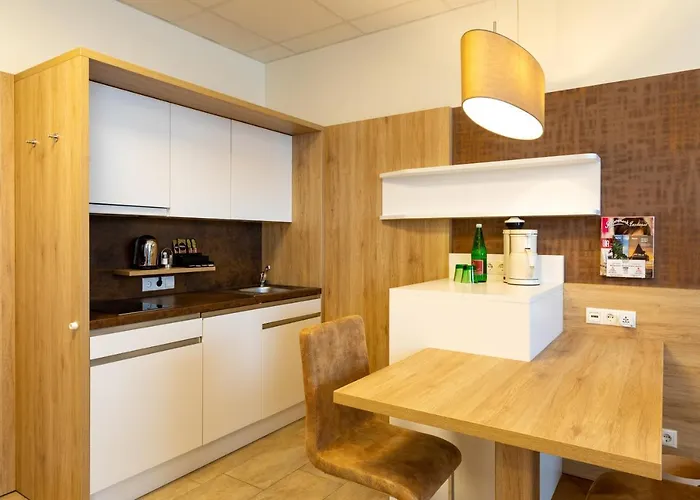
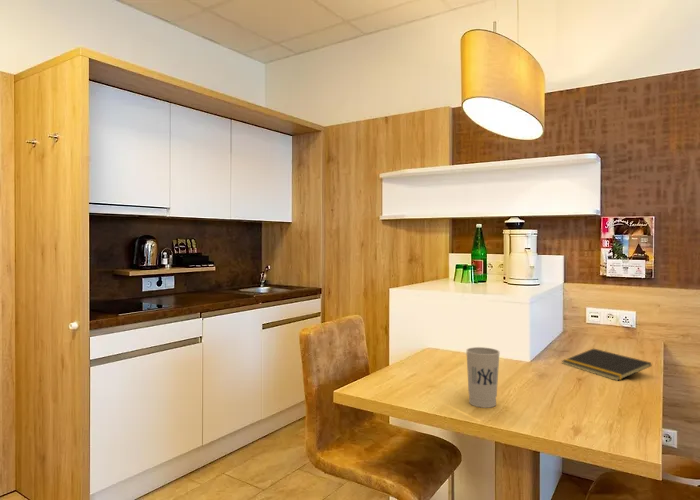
+ cup [465,346,501,409]
+ notepad [561,348,652,382]
